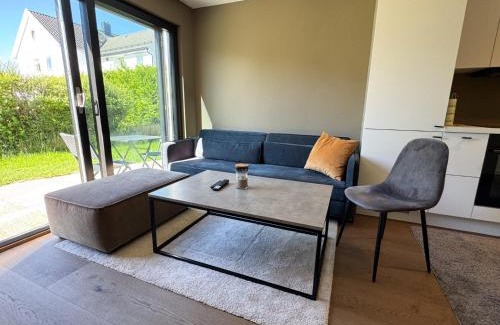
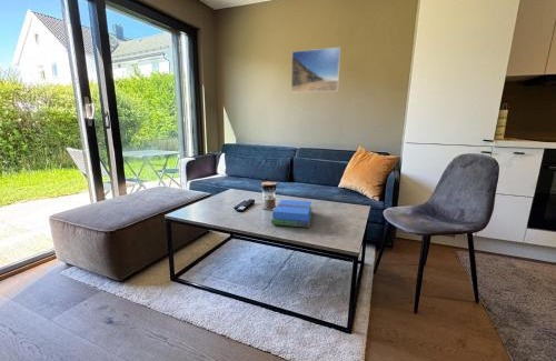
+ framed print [290,47,341,93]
+ books [270,199,314,229]
